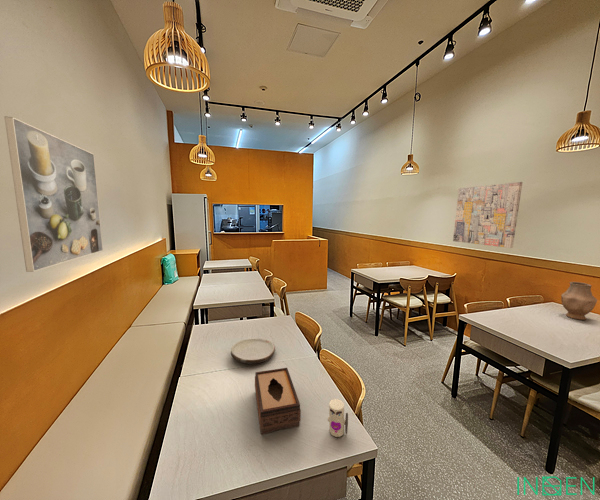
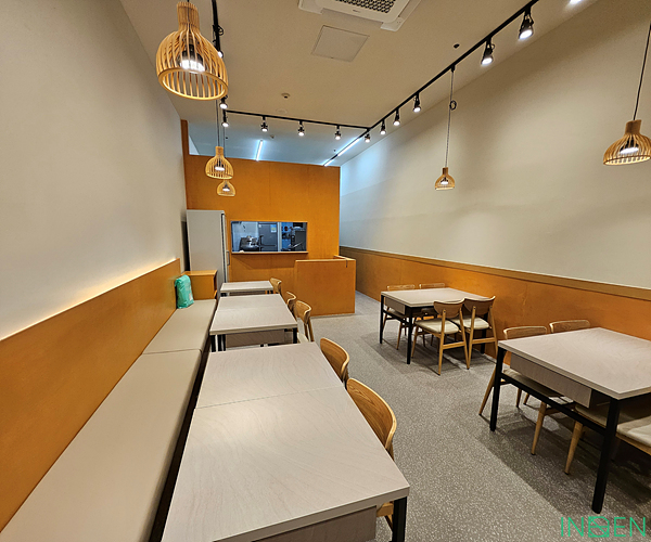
- vase [560,281,598,321]
- tissue box [254,367,302,435]
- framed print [3,115,104,273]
- wall art [452,181,523,249]
- toy [327,398,349,438]
- plate [230,338,276,364]
